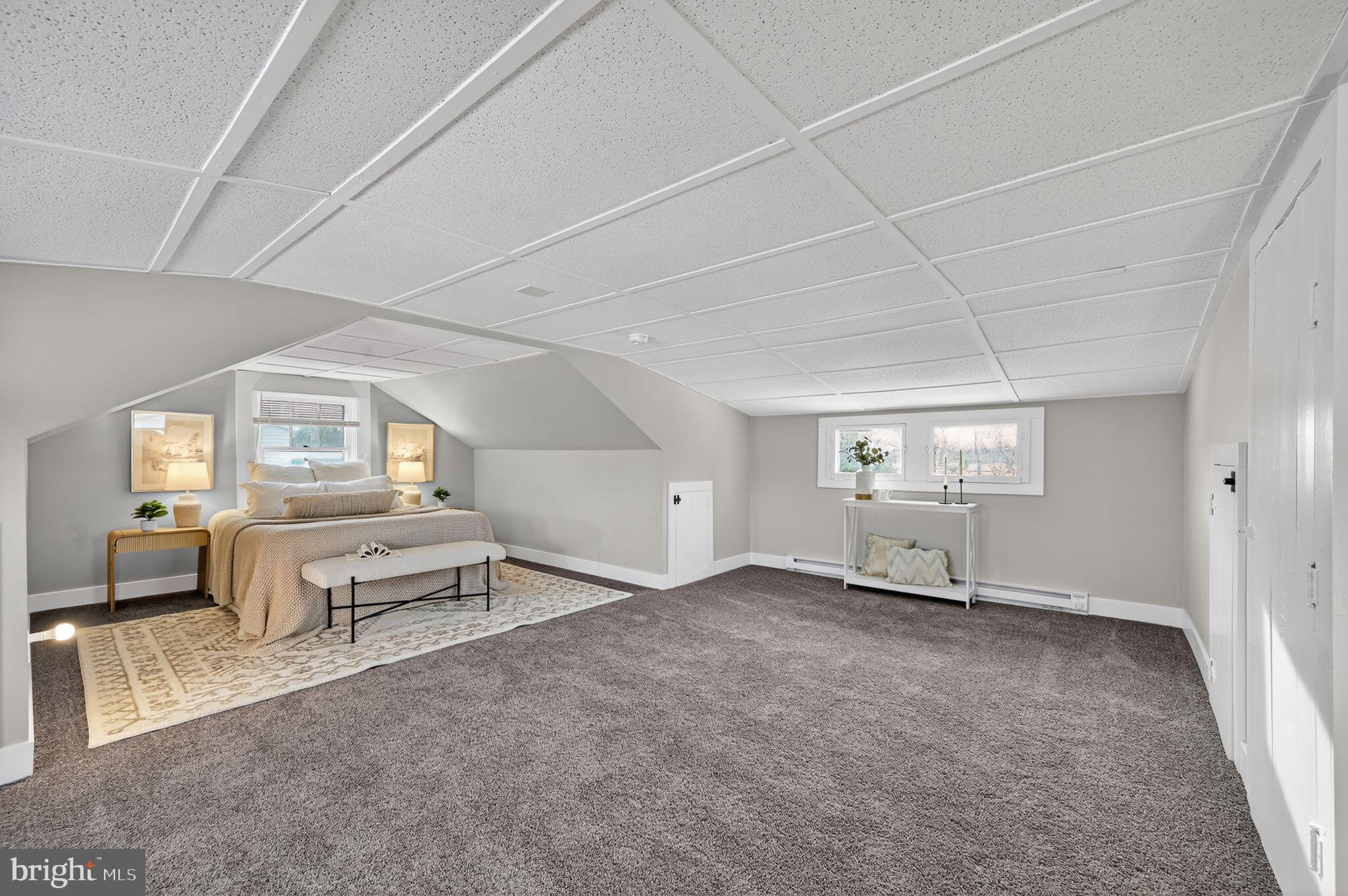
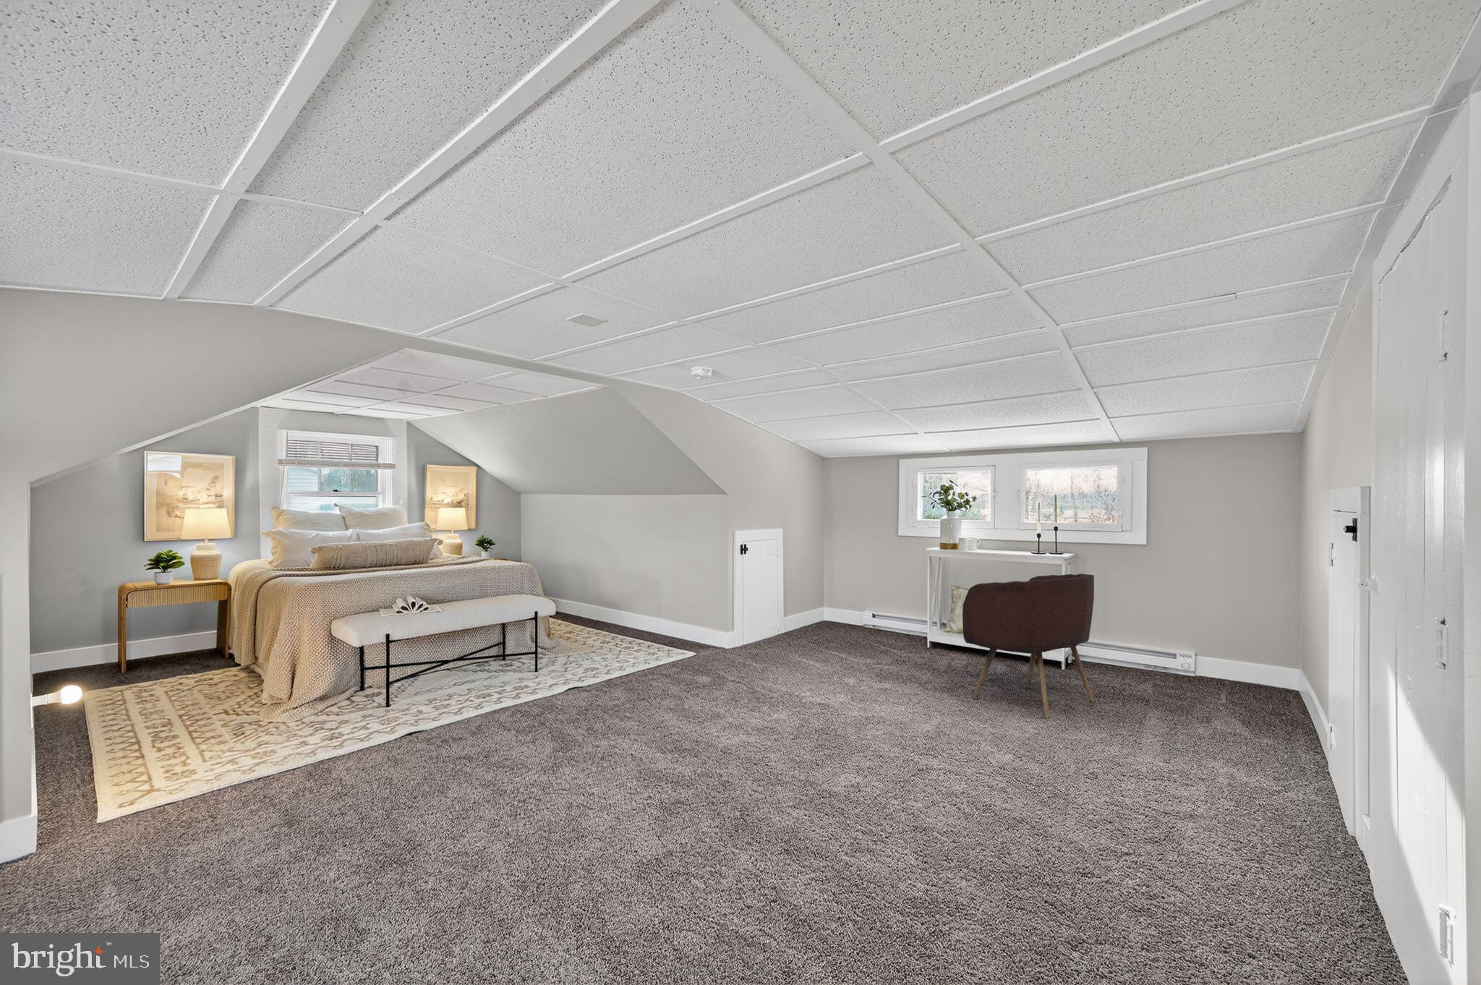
+ armchair [961,573,1095,719]
